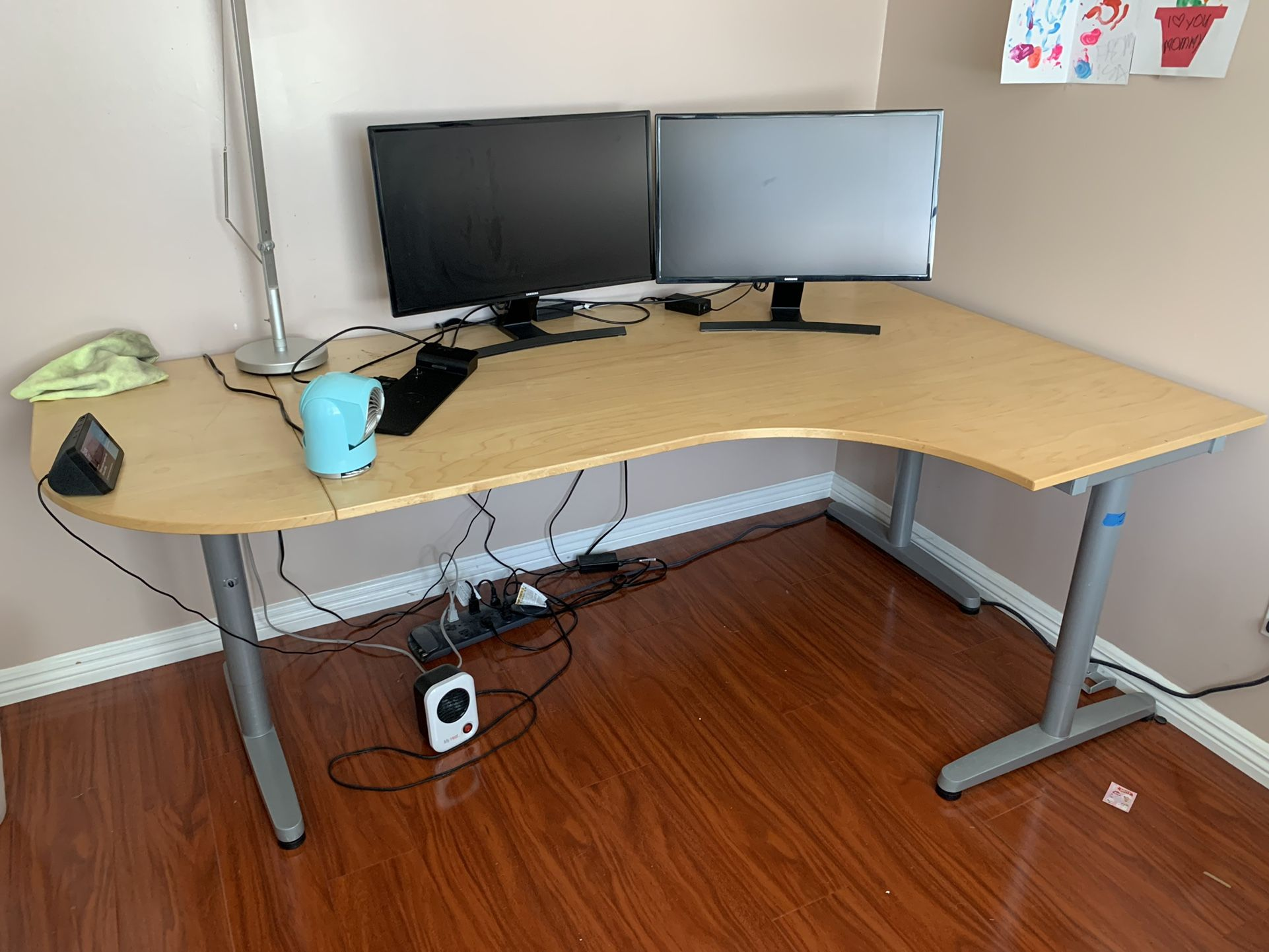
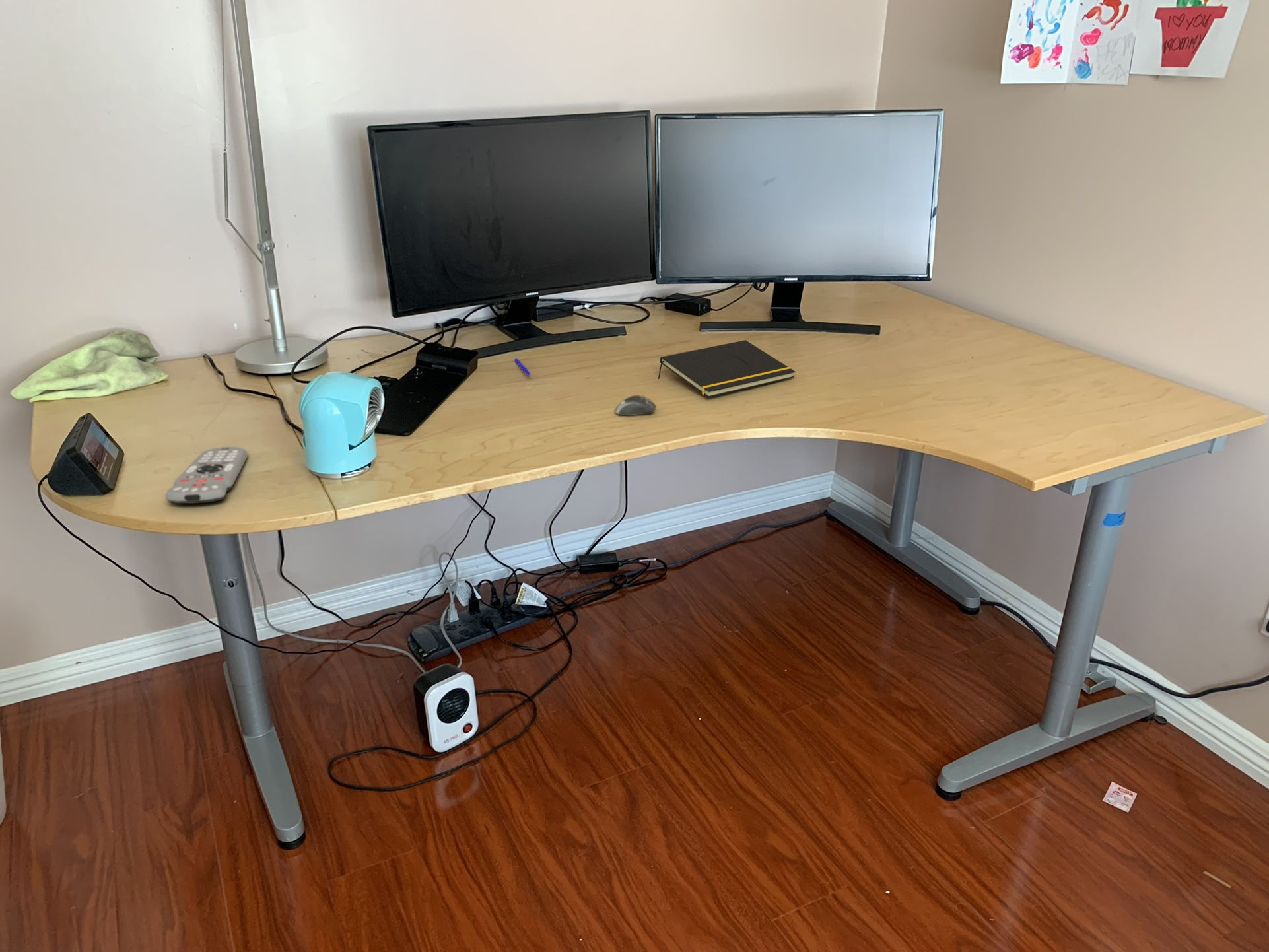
+ notepad [658,339,796,398]
+ computer mouse [614,395,657,416]
+ remote control [164,446,248,504]
+ pen [514,358,531,376]
